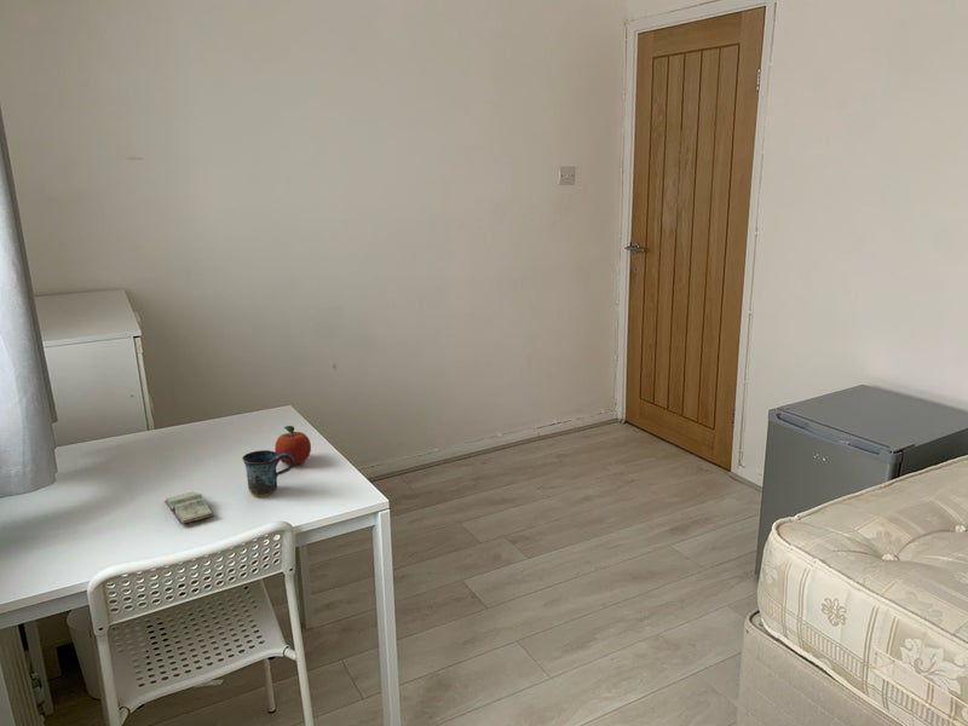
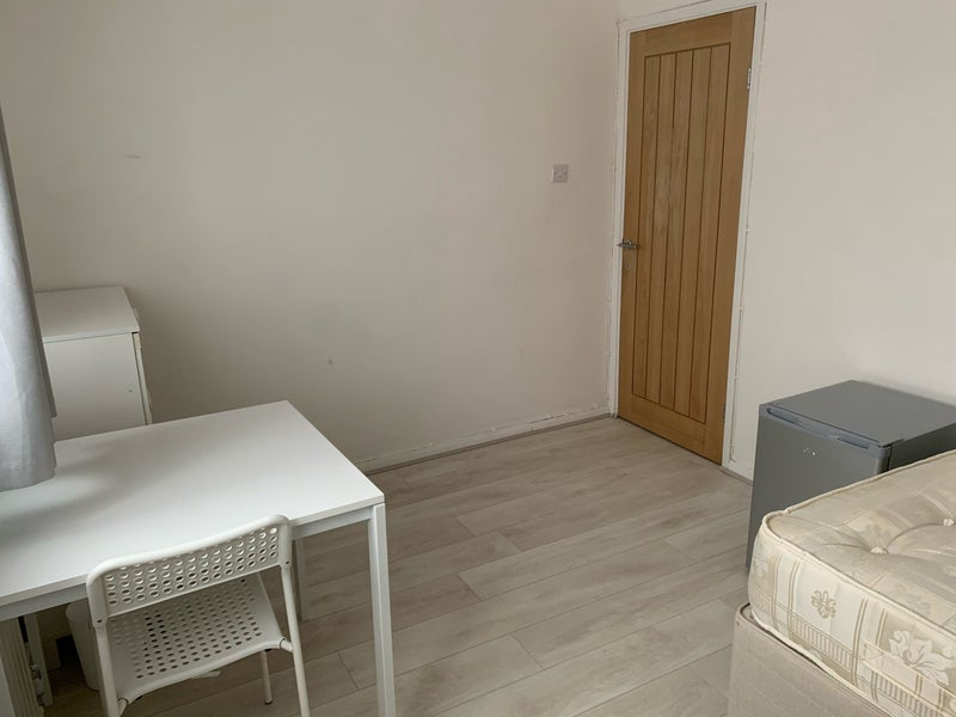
- mug [241,449,295,497]
- book [163,490,215,526]
- fruit [273,425,312,466]
